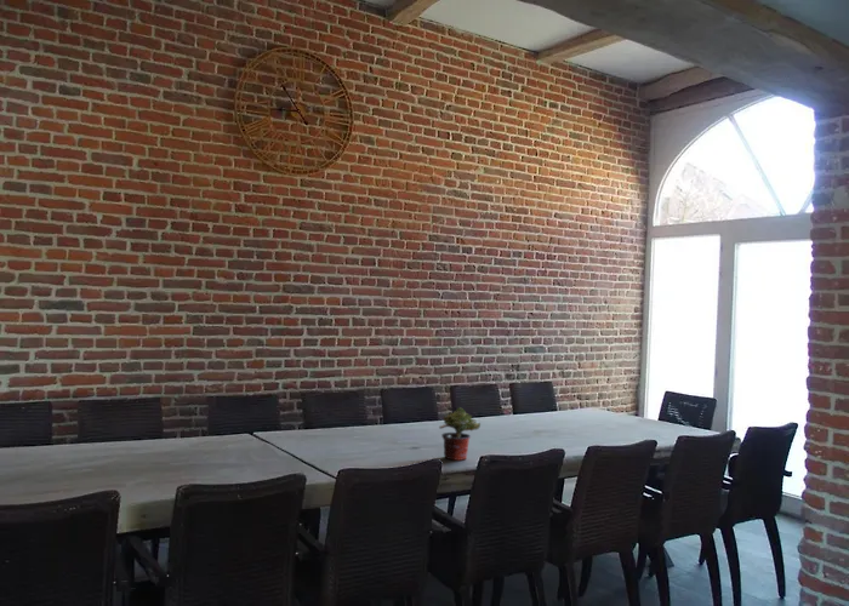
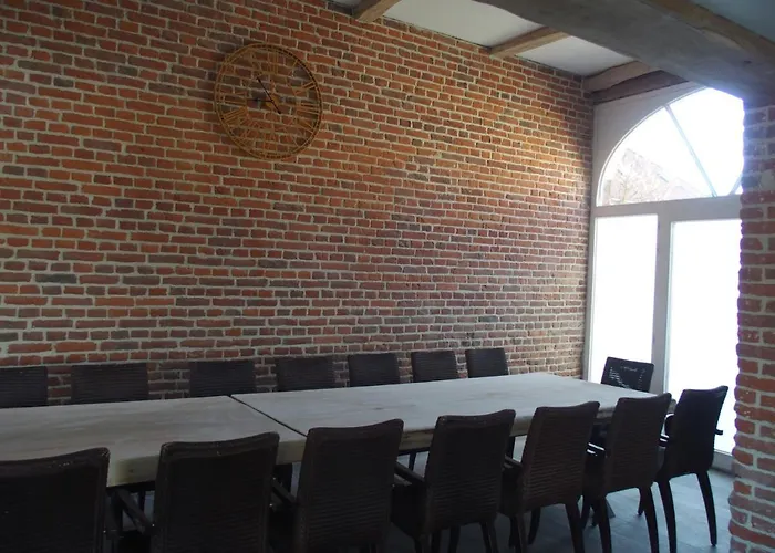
- potted plant [438,406,482,462]
